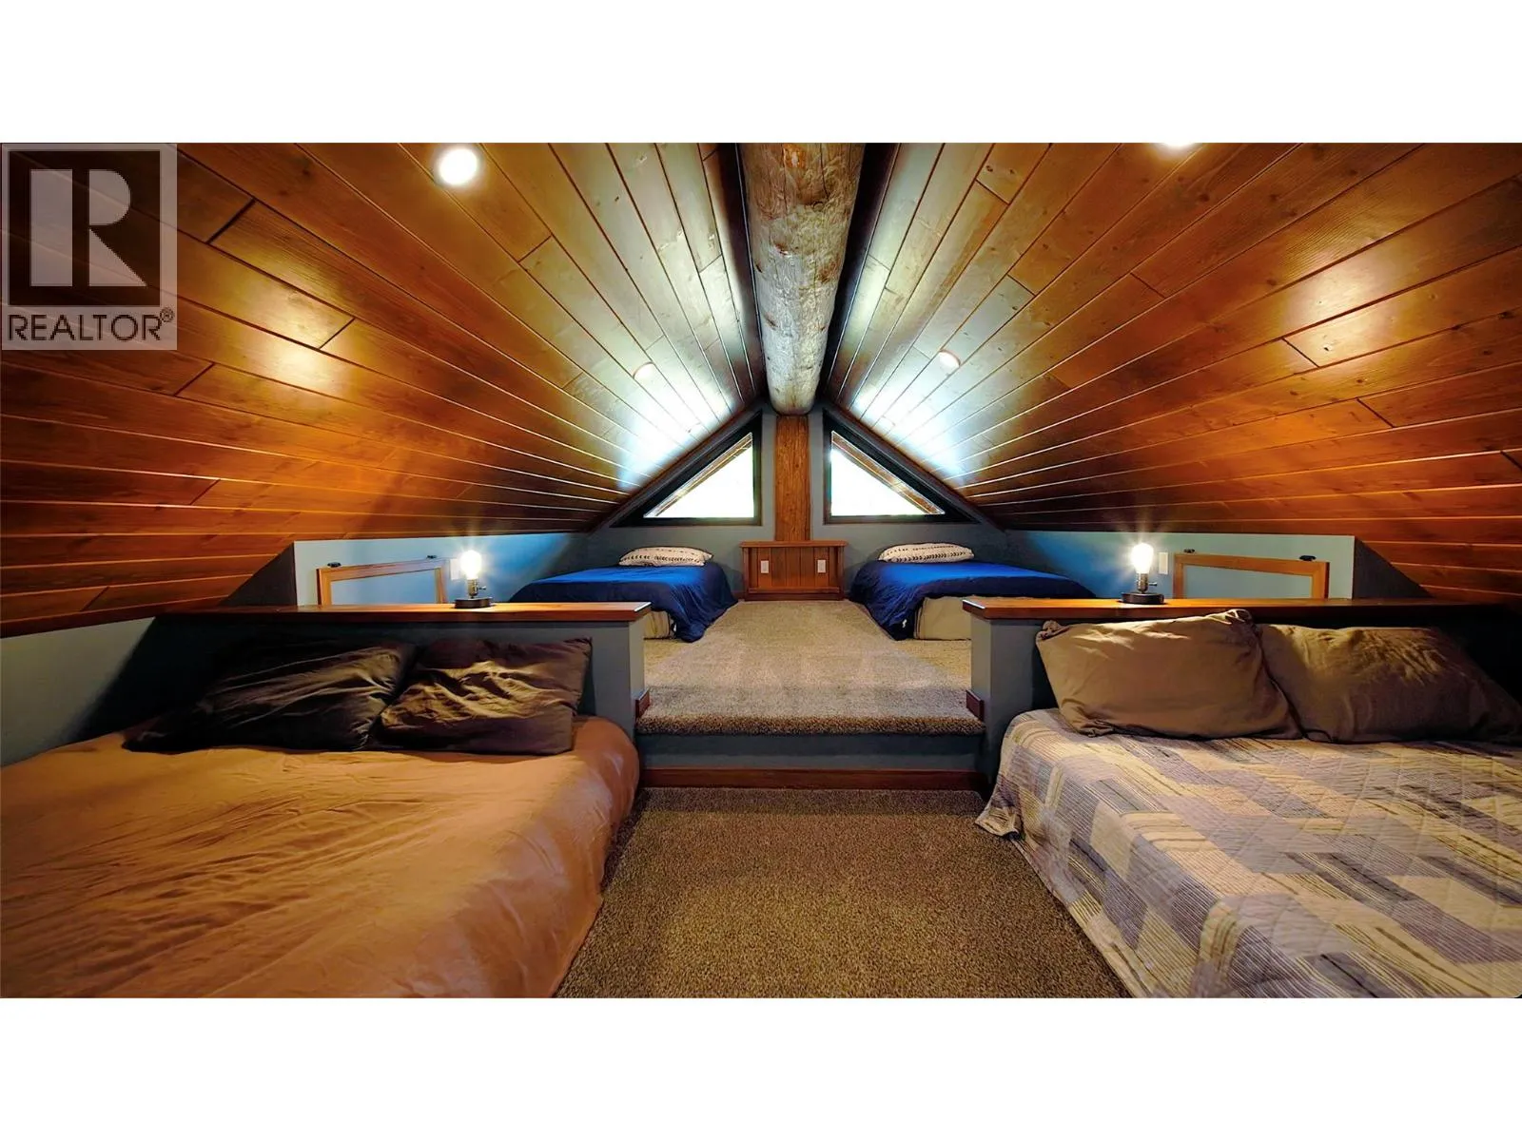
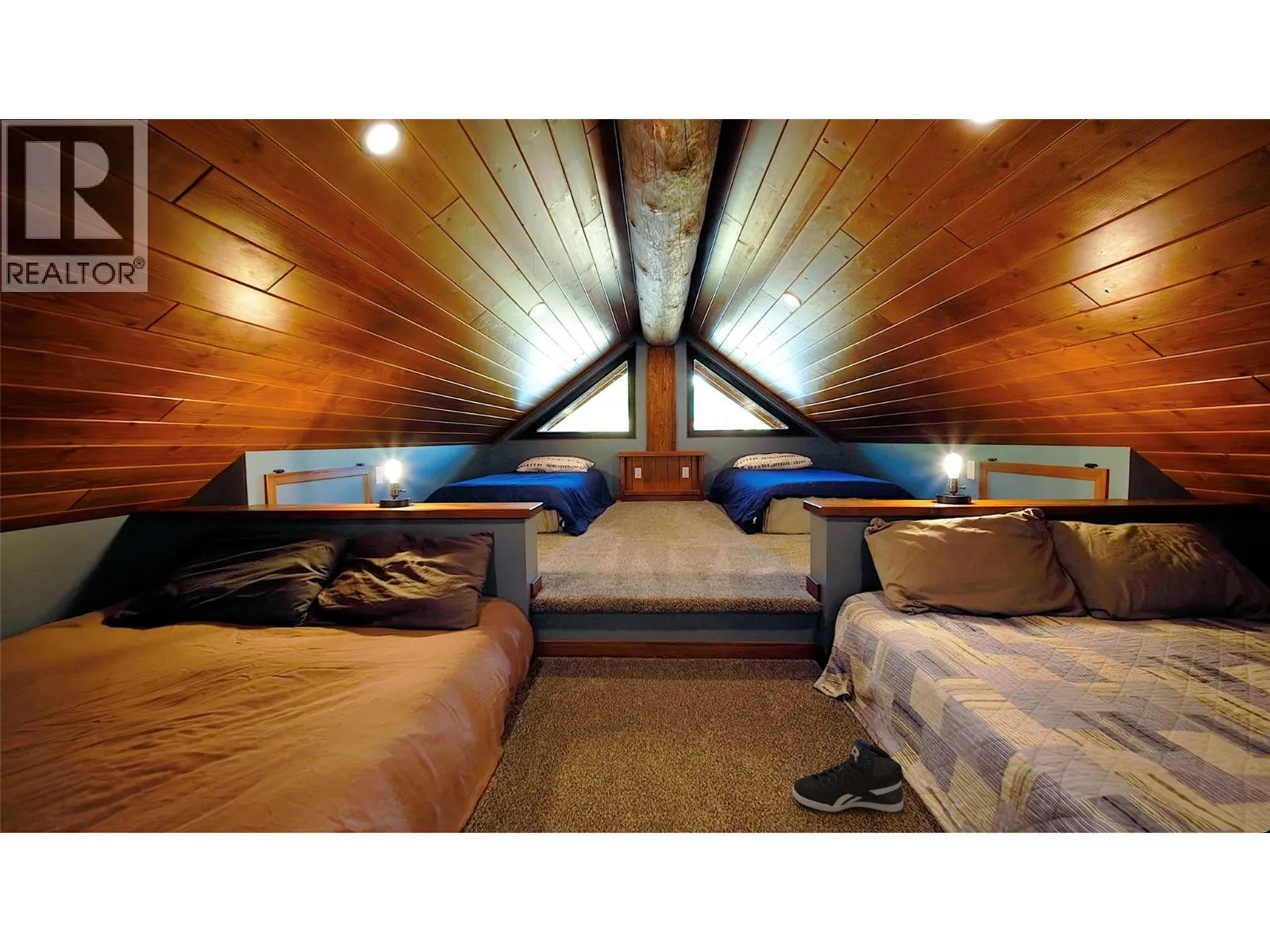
+ sneaker [791,739,904,812]
